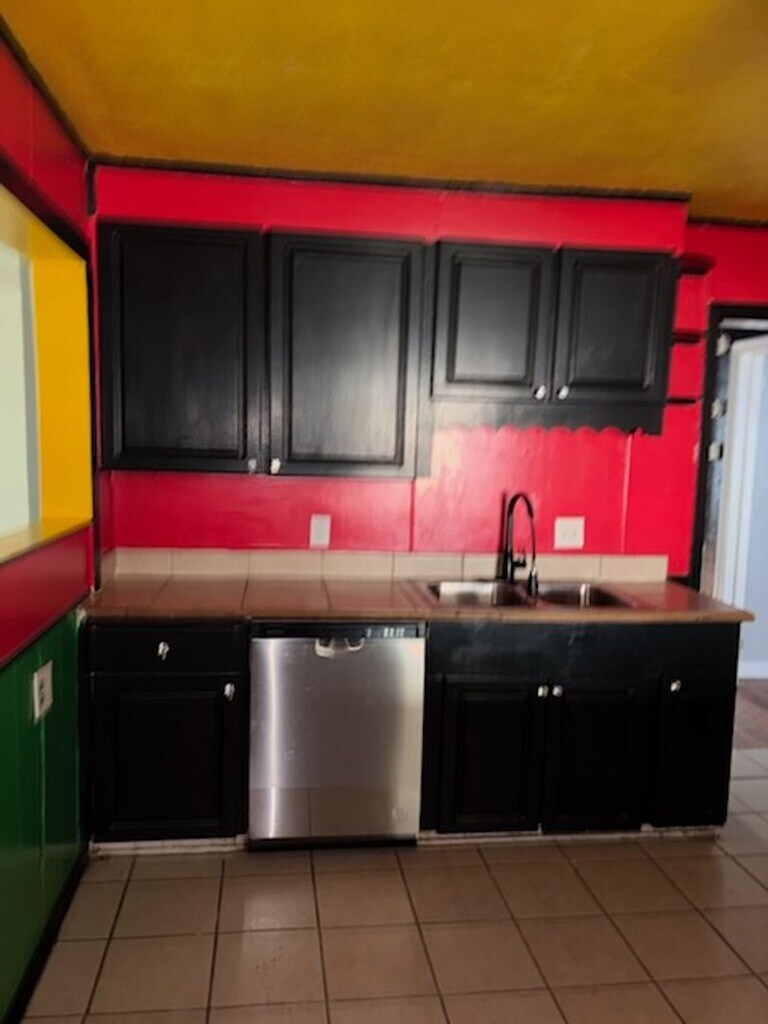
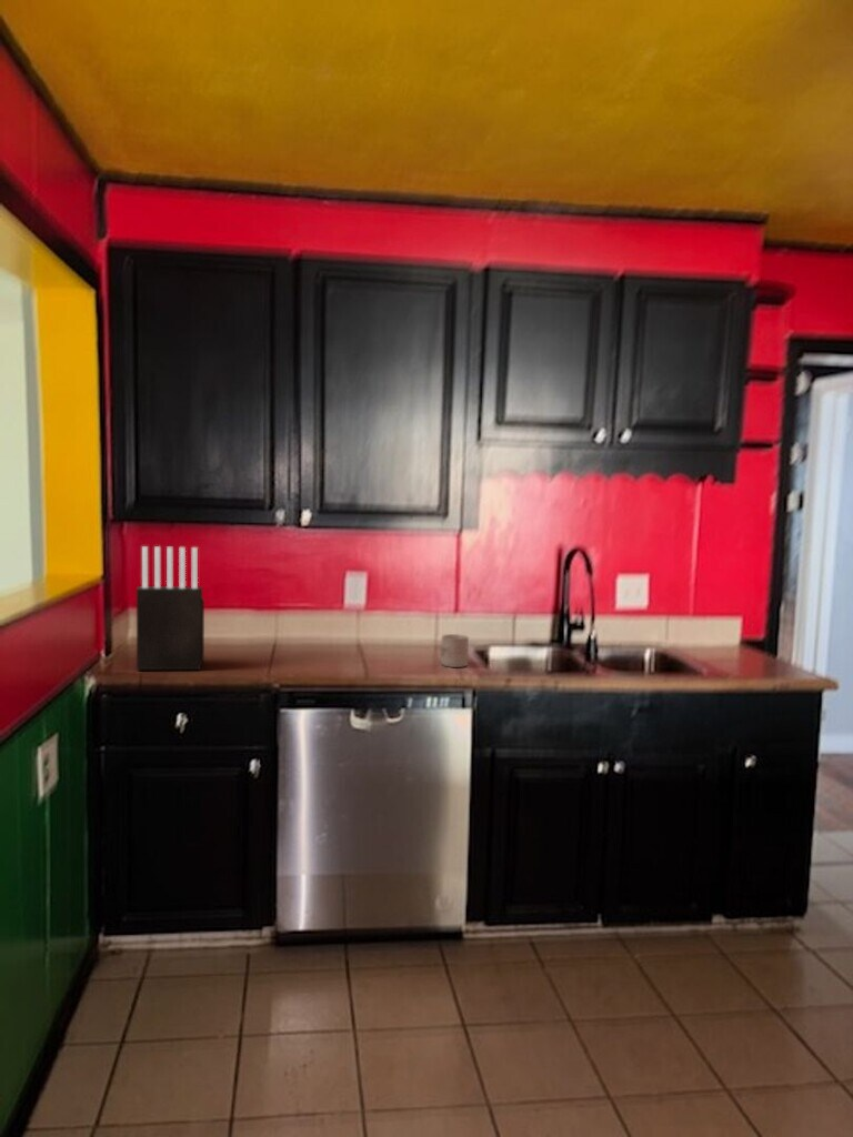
+ knife block [136,545,205,671]
+ mug [440,633,470,668]
